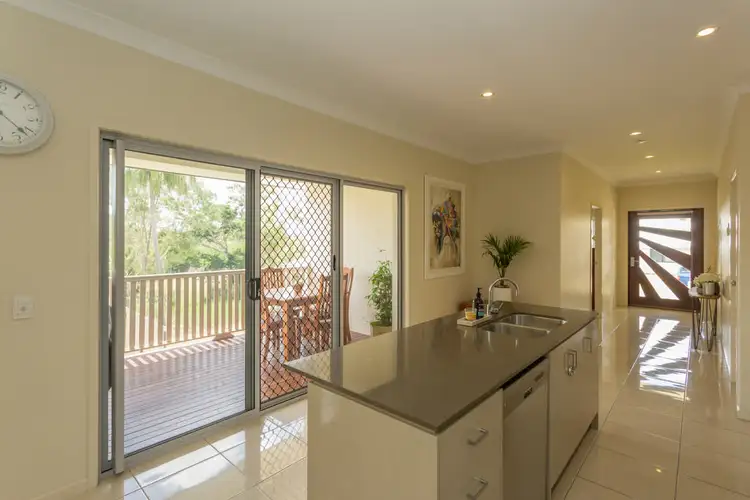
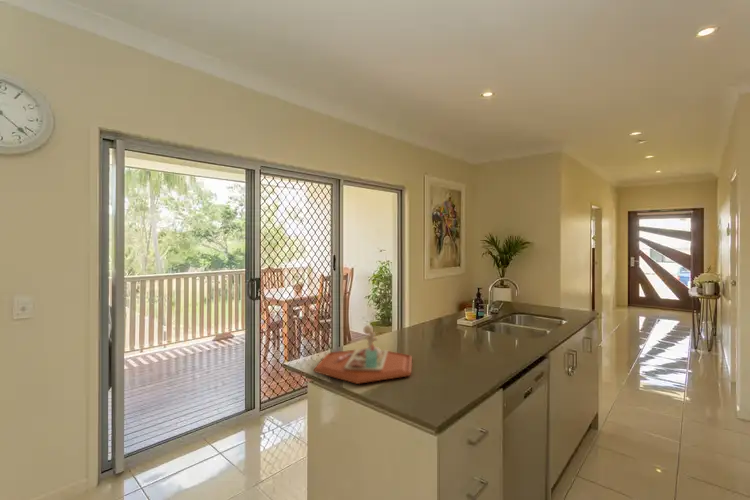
+ food tray [313,324,413,385]
